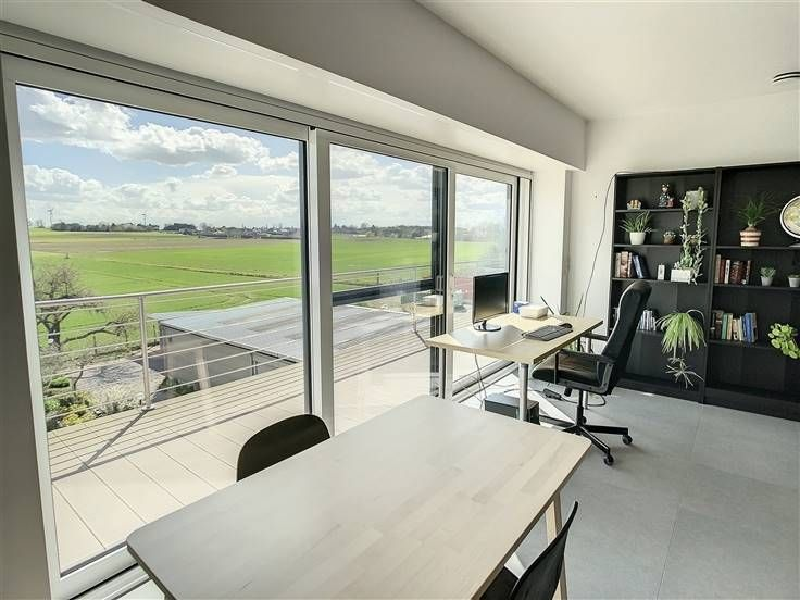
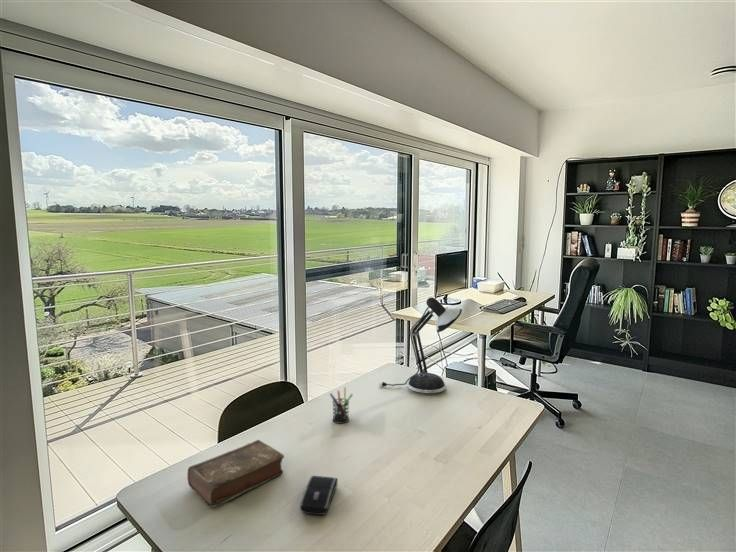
+ computer mouse [299,475,338,516]
+ book [186,439,285,508]
+ desk lamp [378,296,463,394]
+ pen holder [329,386,354,425]
